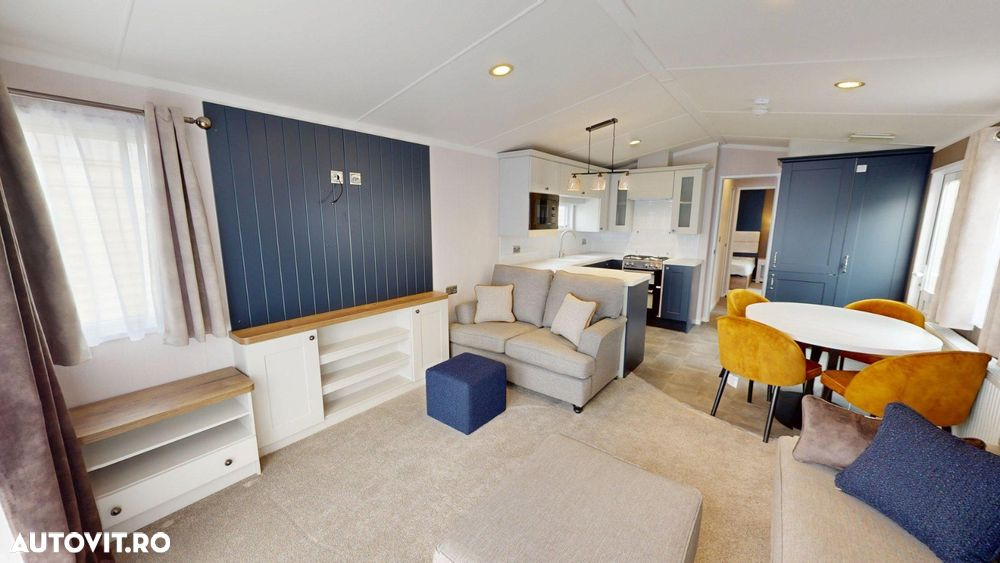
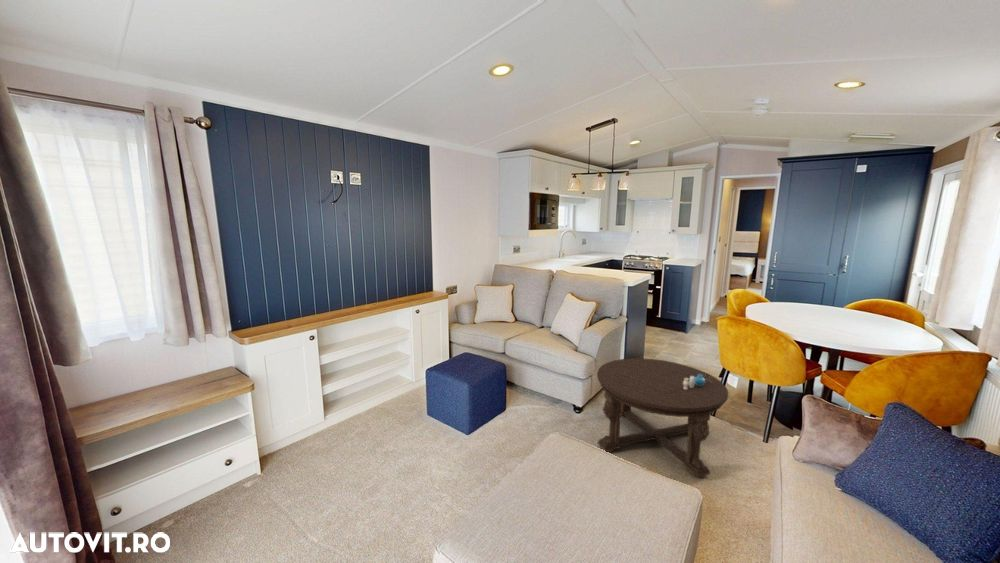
+ vase [683,372,712,389]
+ coffee table [596,357,729,478]
